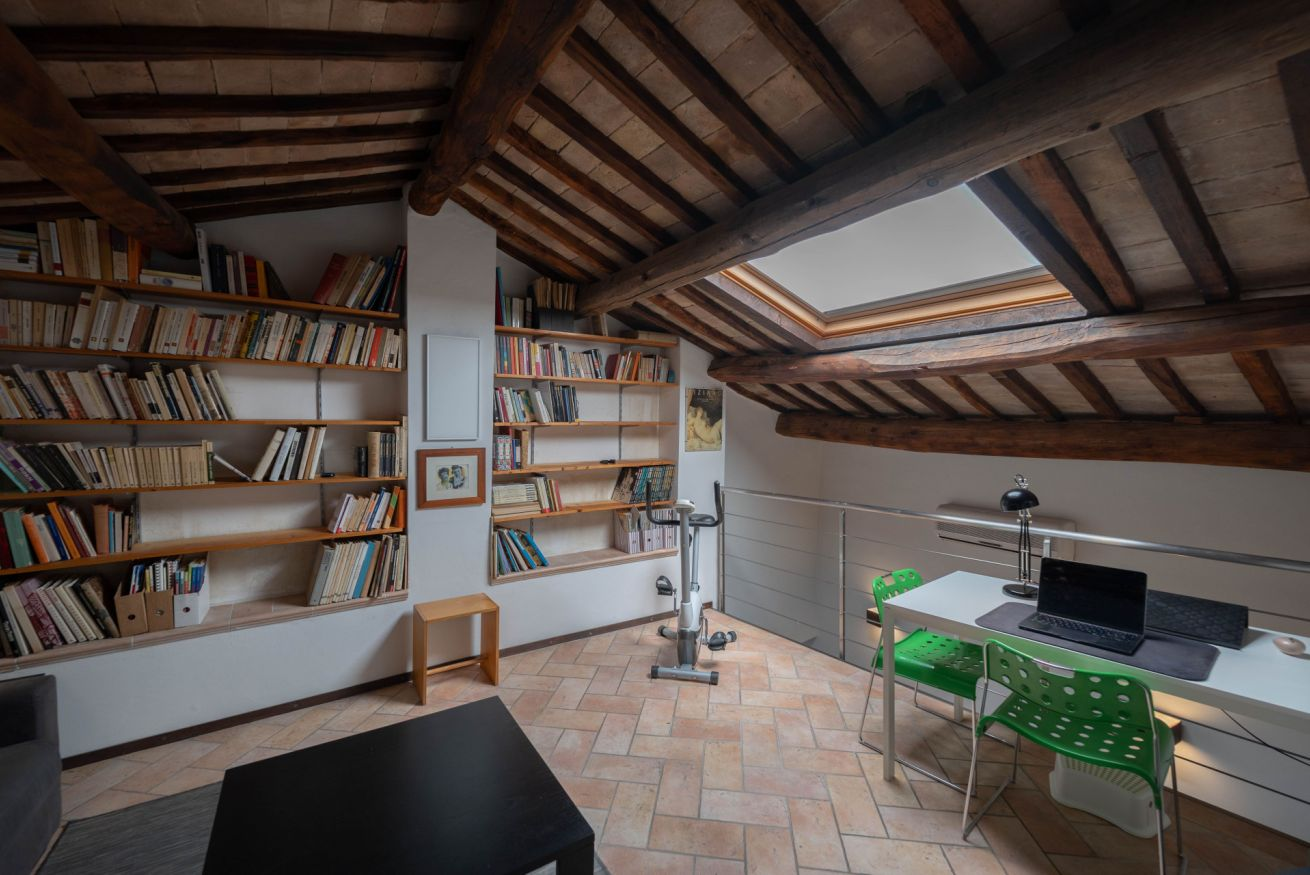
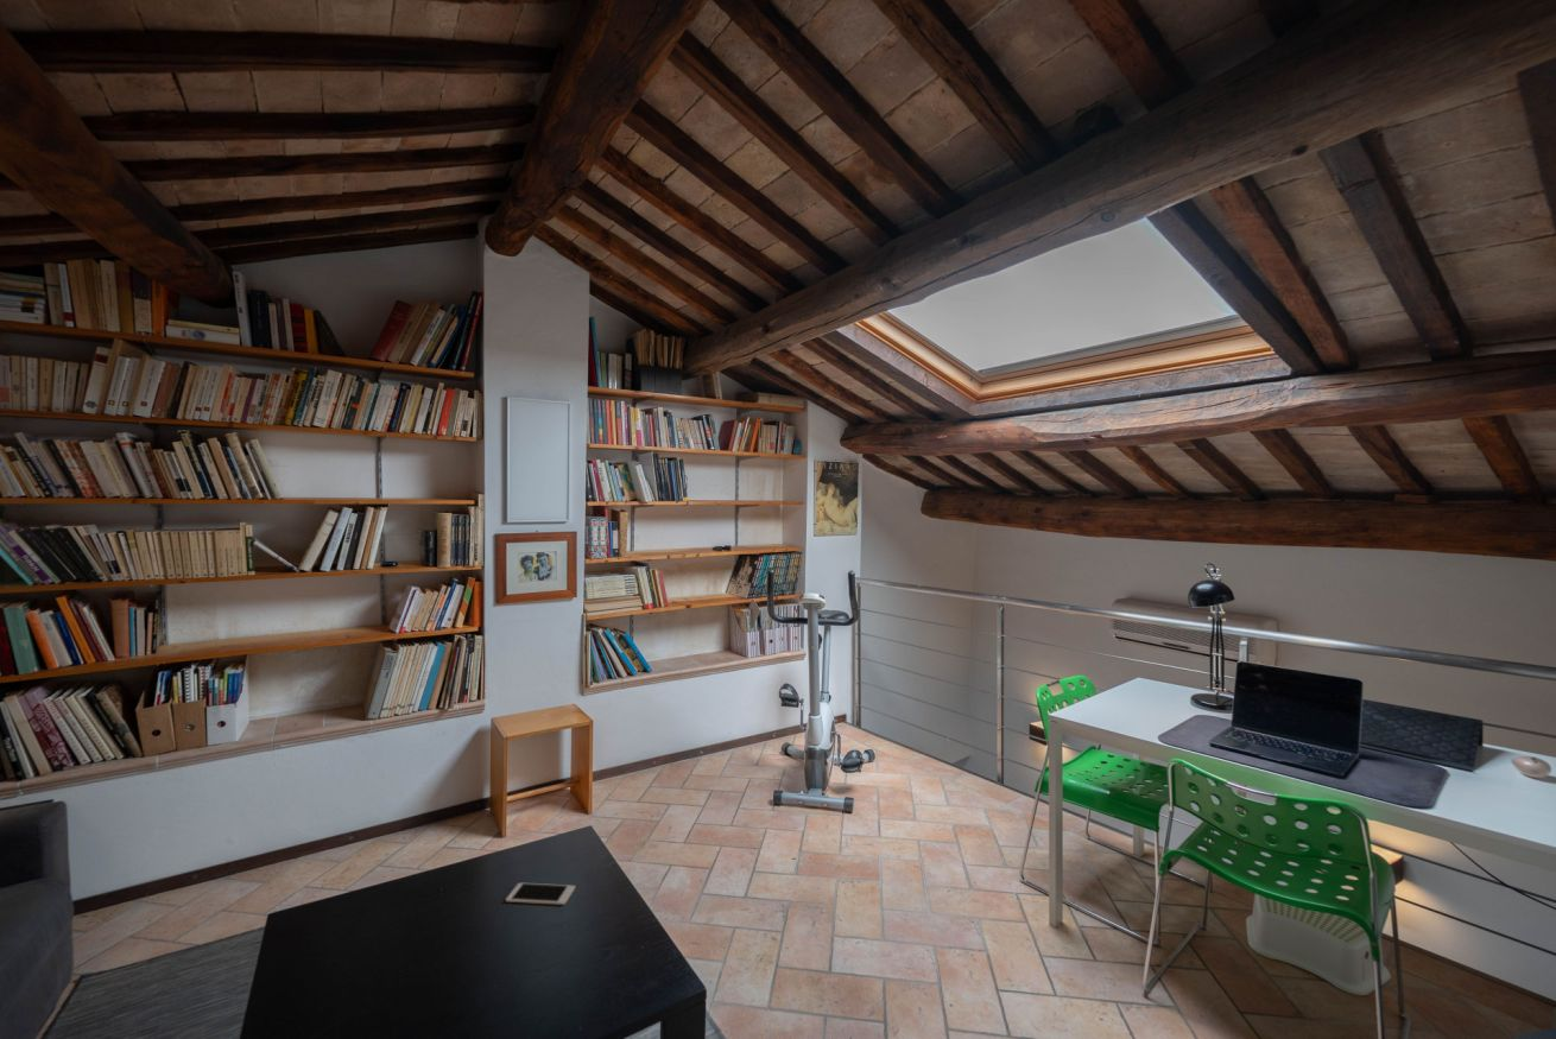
+ cell phone [505,882,576,906]
